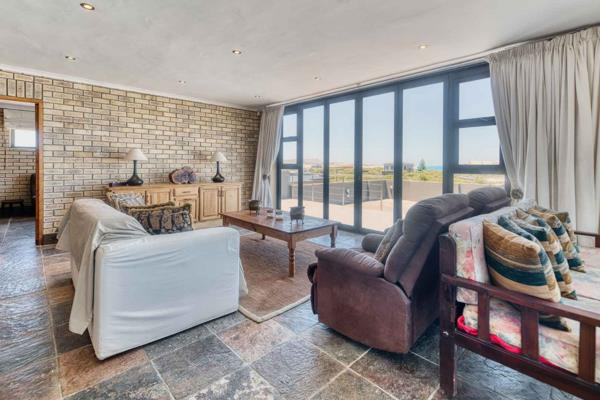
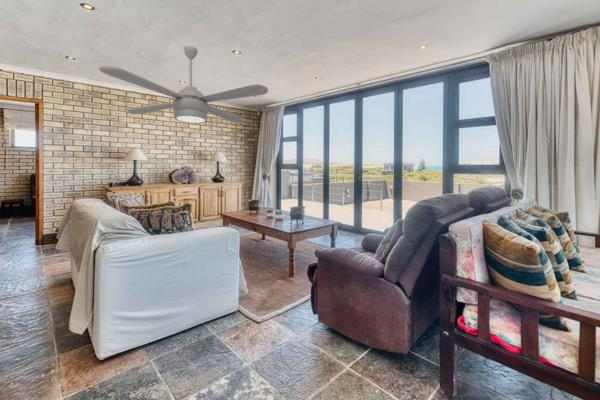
+ ceiling fan [98,45,269,124]
